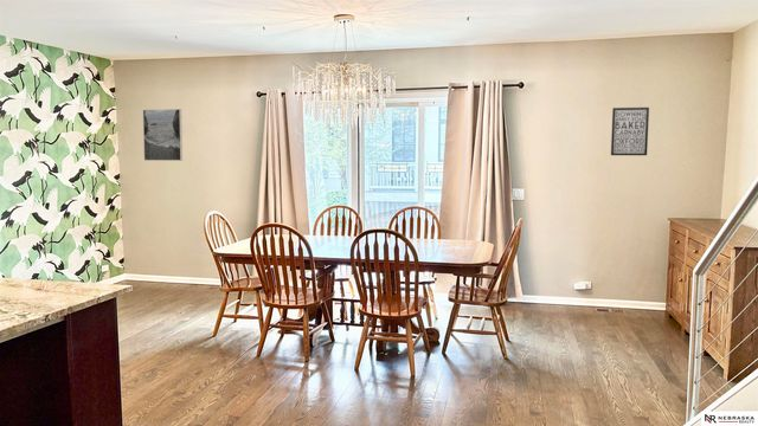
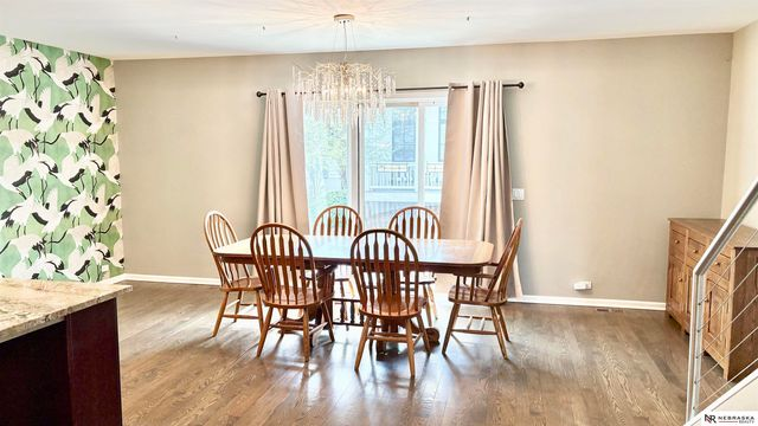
- wall art [610,106,650,156]
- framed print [142,108,184,162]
